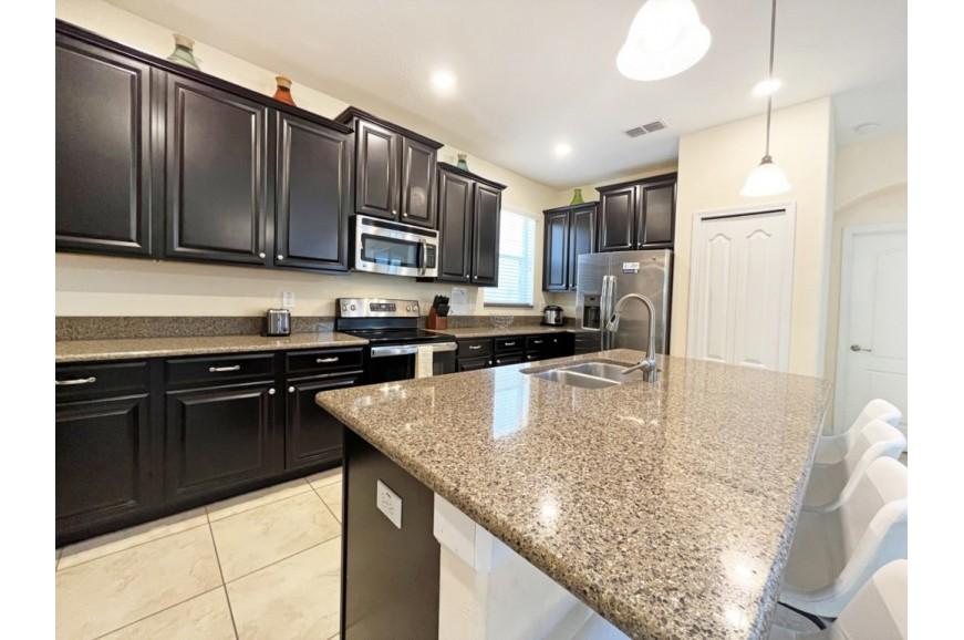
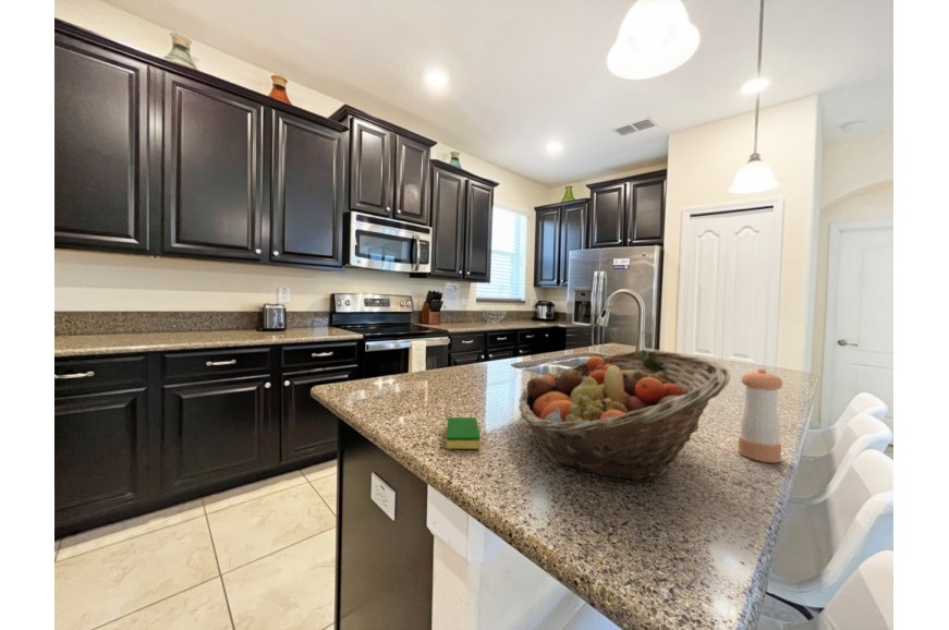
+ pepper shaker [738,367,783,463]
+ dish sponge [446,416,482,450]
+ fruit basket [518,349,731,486]
